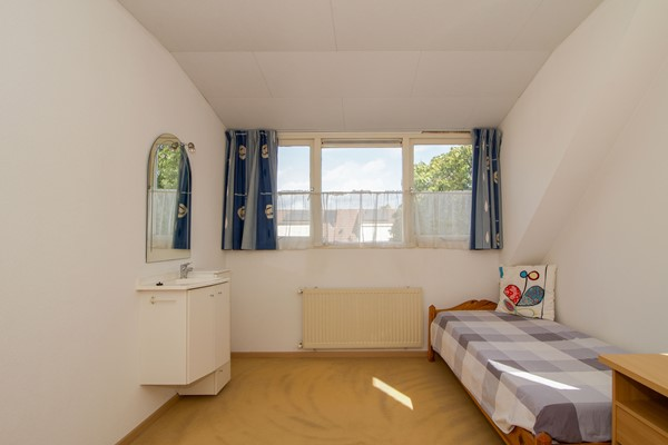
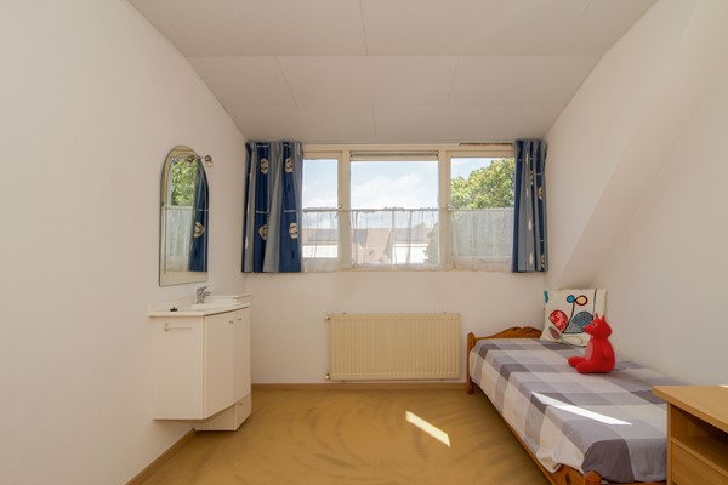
+ teddy bear [567,312,616,375]
